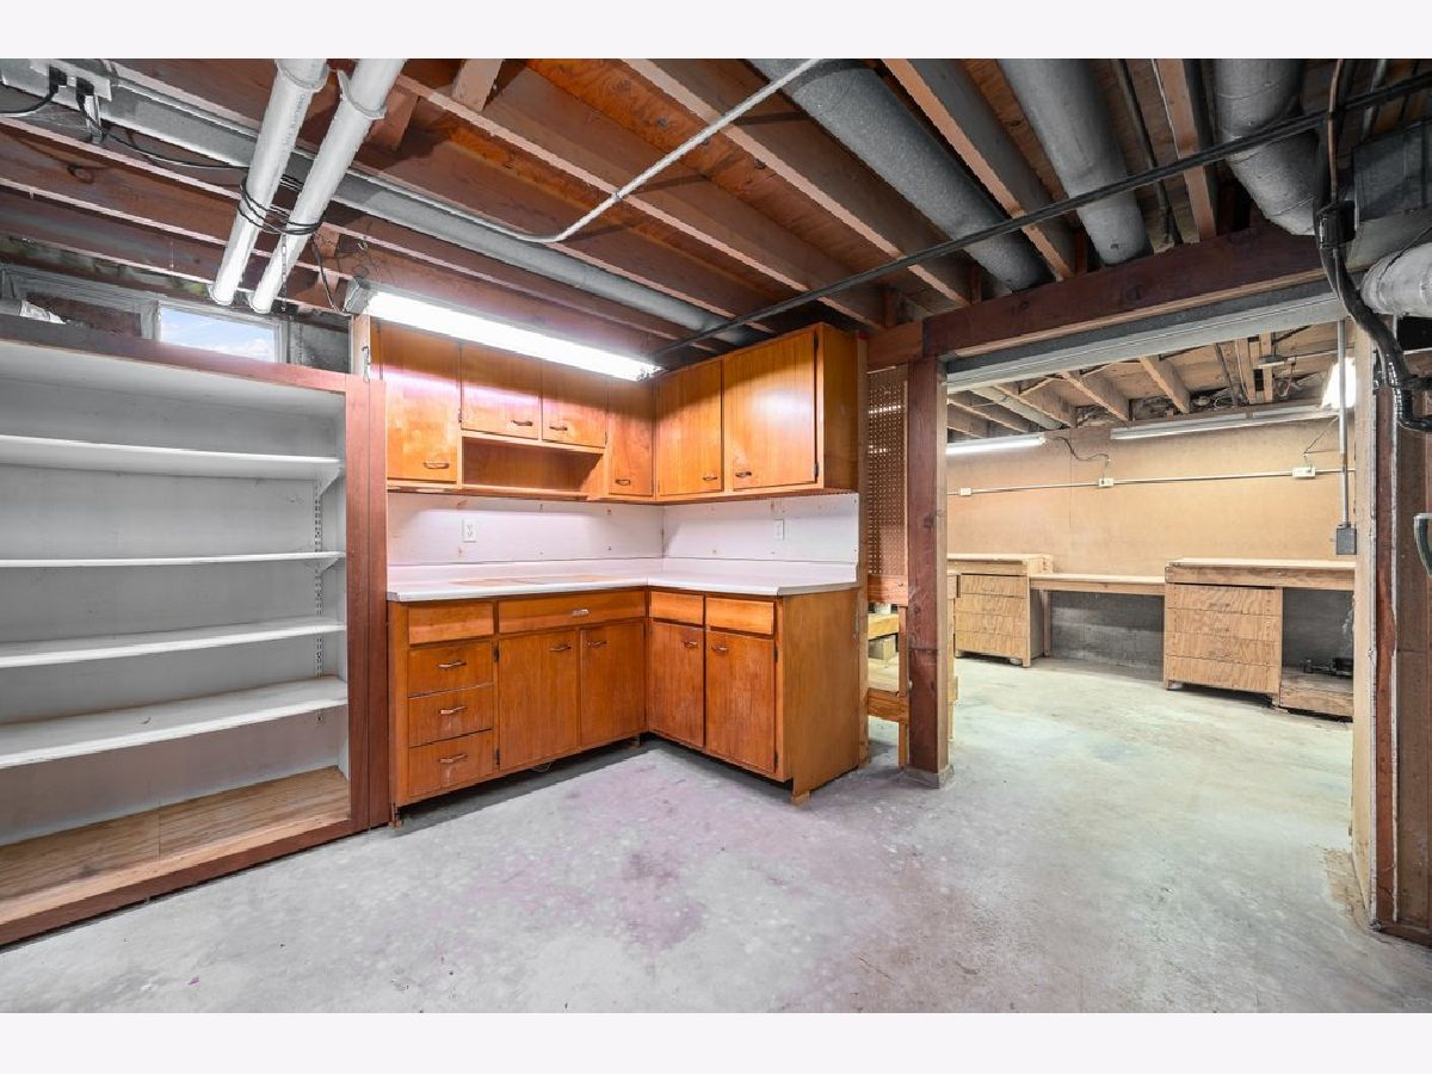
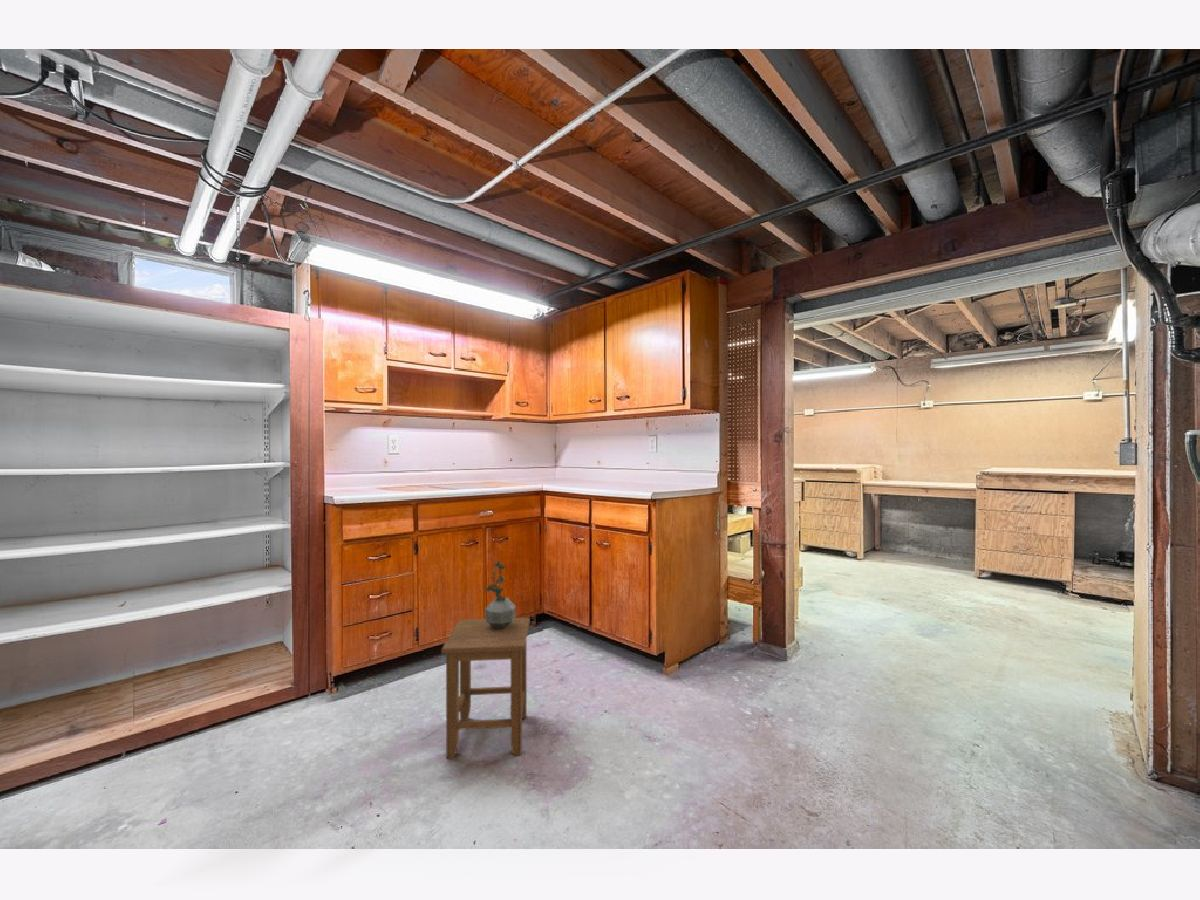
+ stool [440,617,531,759]
+ potted plant [483,559,516,629]
